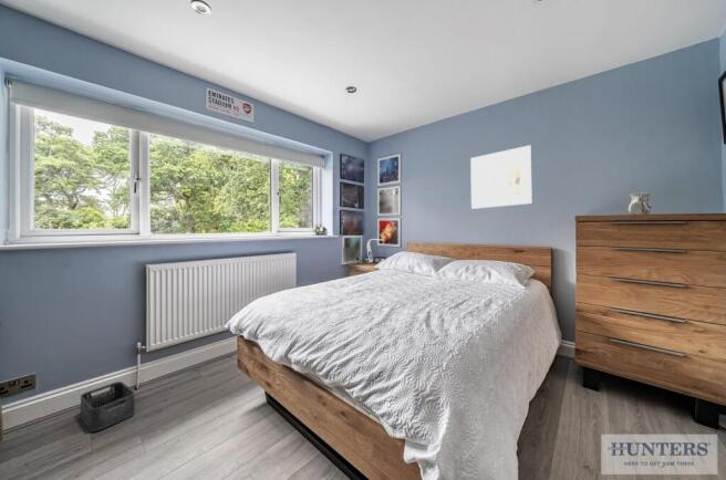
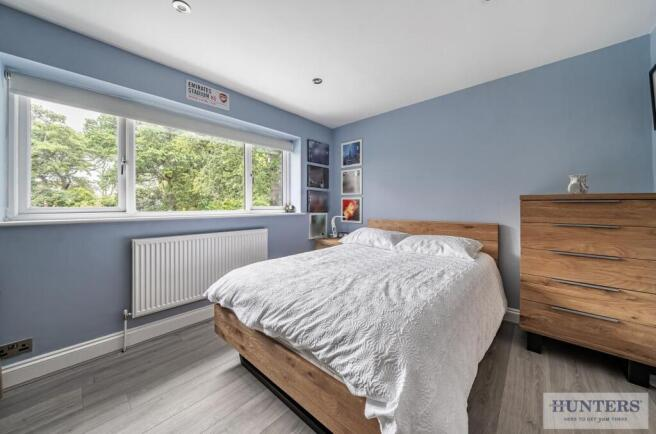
- storage bin [80,380,136,432]
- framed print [469,144,533,210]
